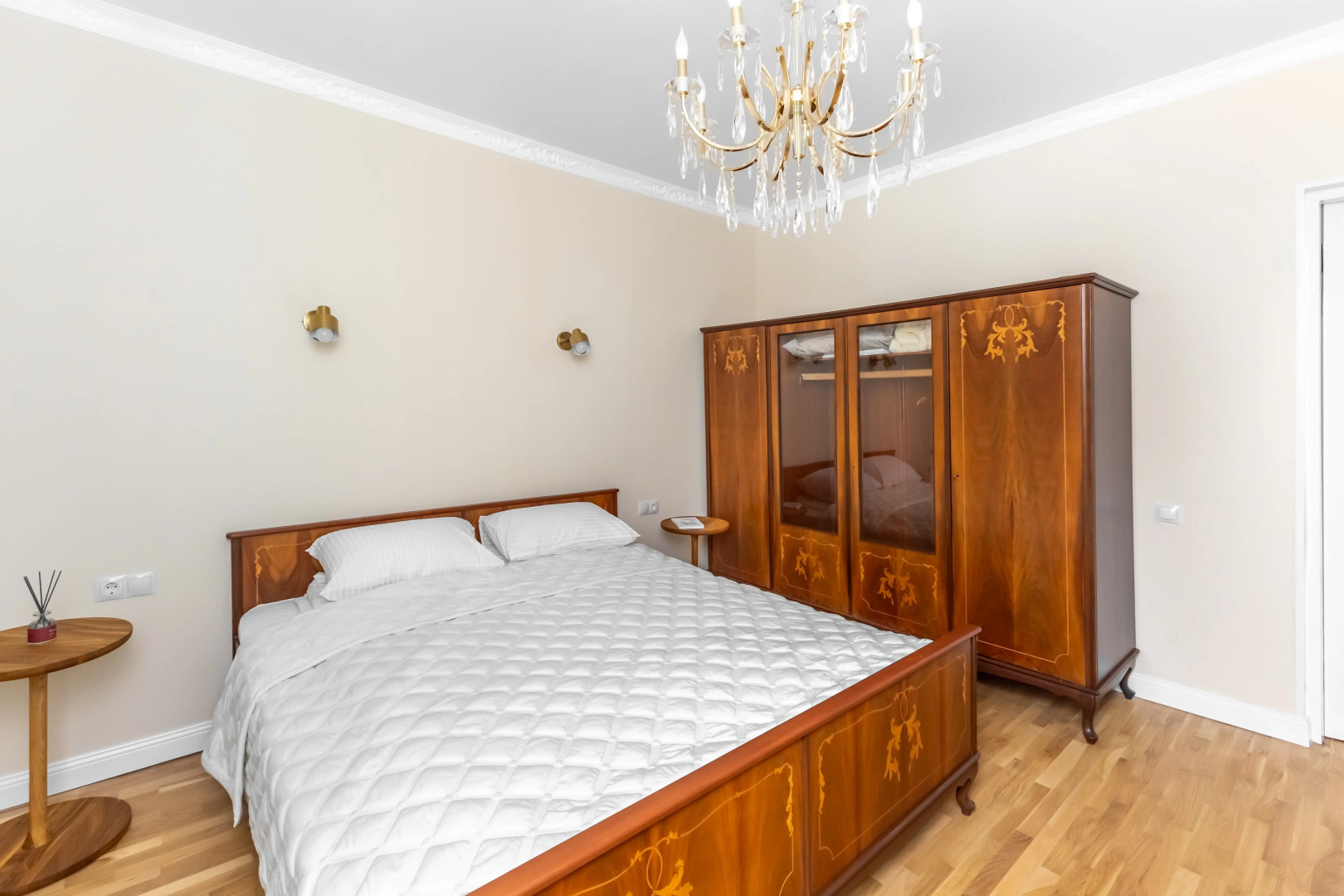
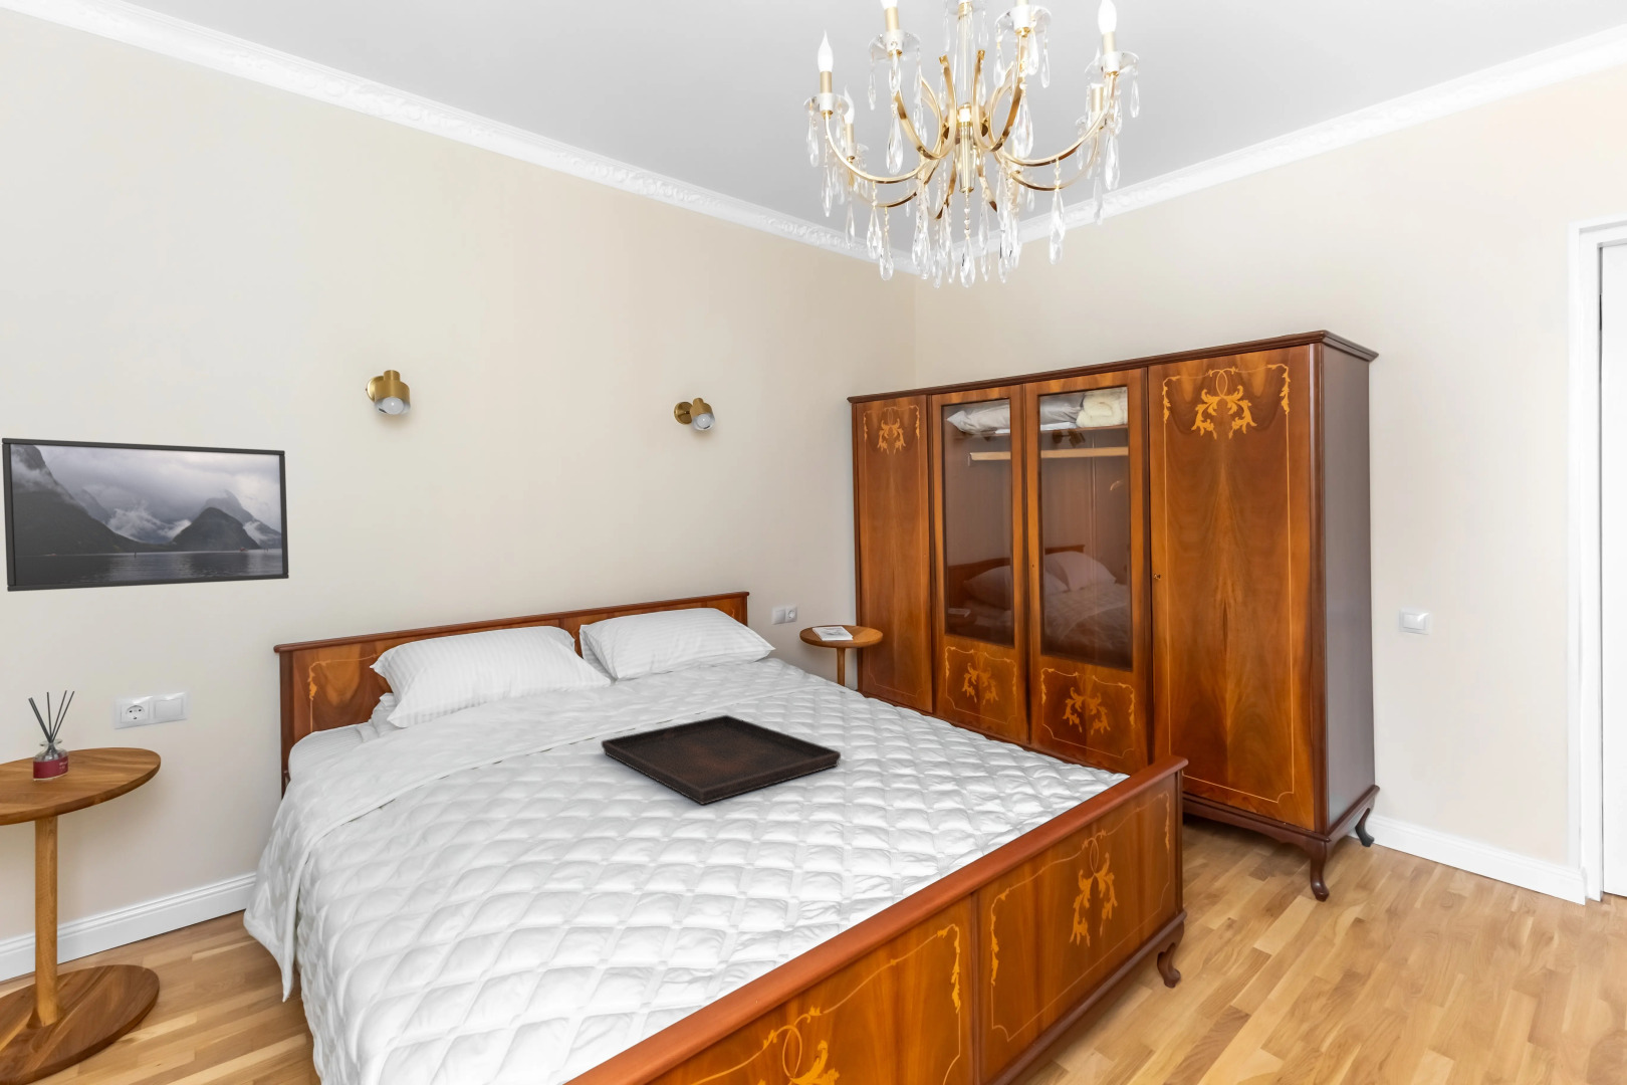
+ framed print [1,437,291,592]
+ serving tray [600,714,841,805]
